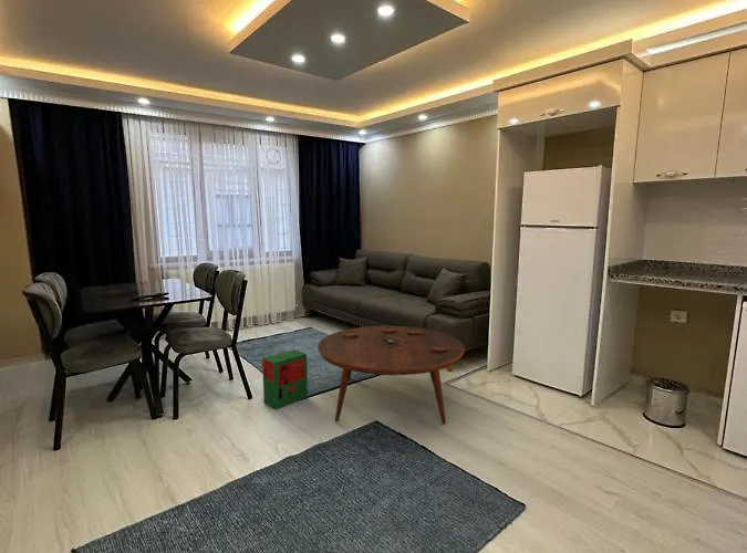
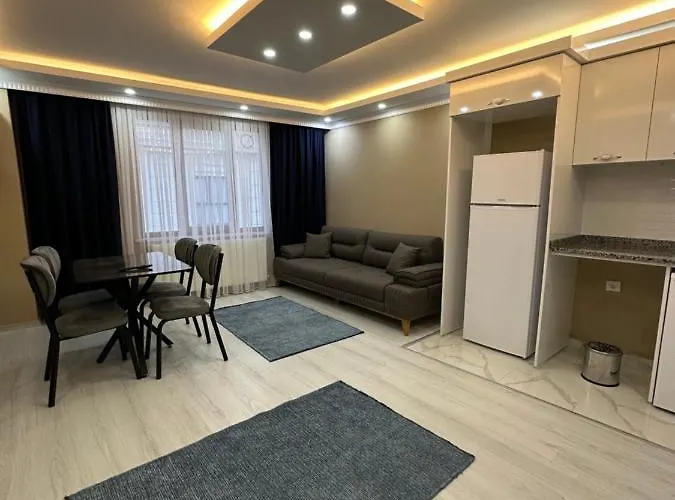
- coffee table [317,325,466,425]
- cardboard box [261,348,309,410]
